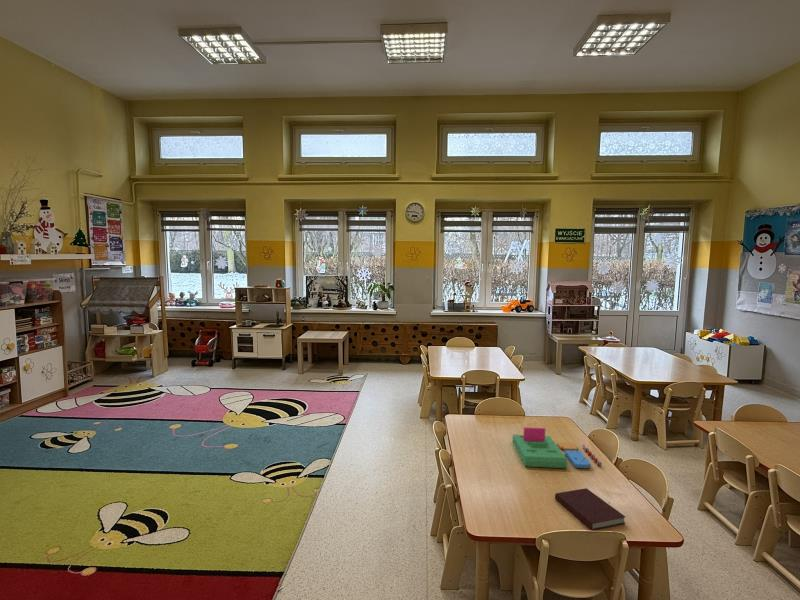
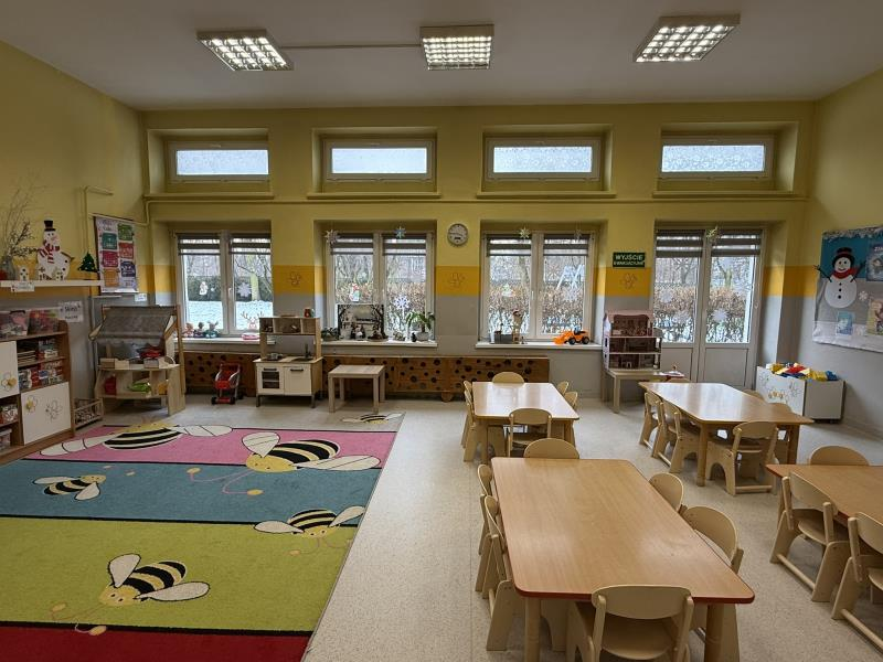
- notebook [554,487,626,531]
- board game [511,426,602,469]
